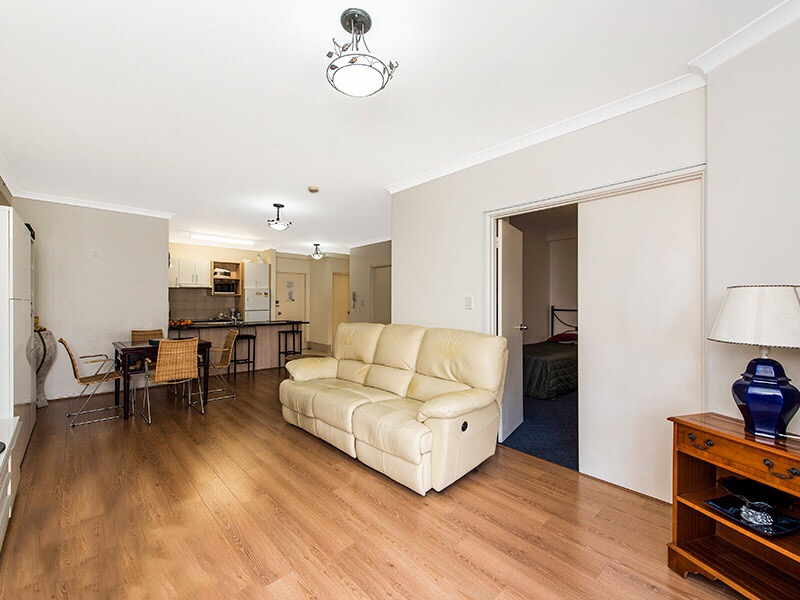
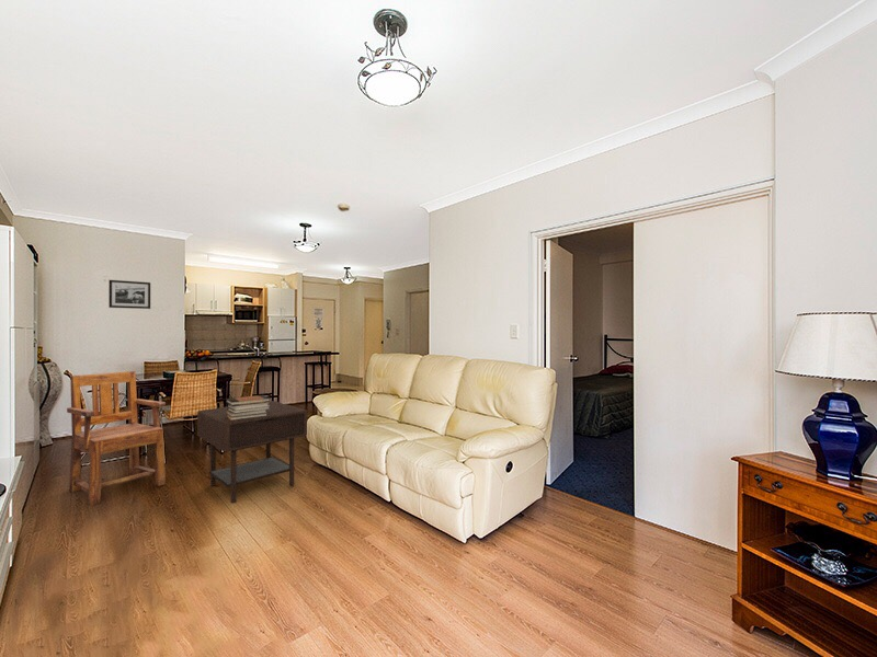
+ picture frame [107,279,151,310]
+ book stack [225,394,271,420]
+ armchair [66,370,167,507]
+ side table [196,400,308,505]
